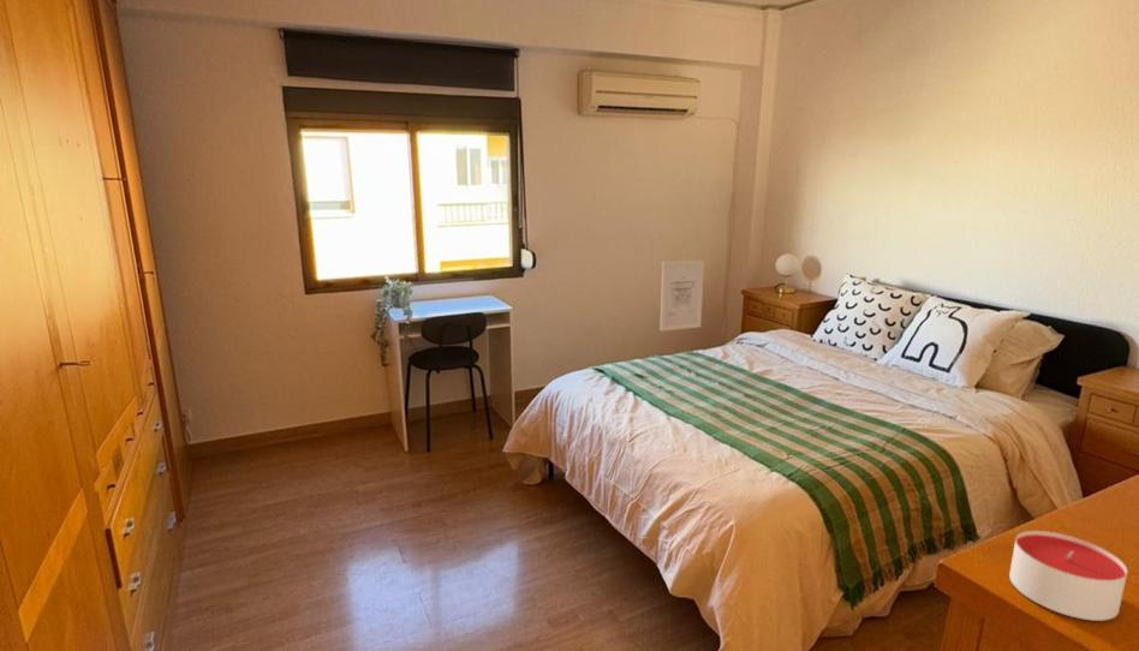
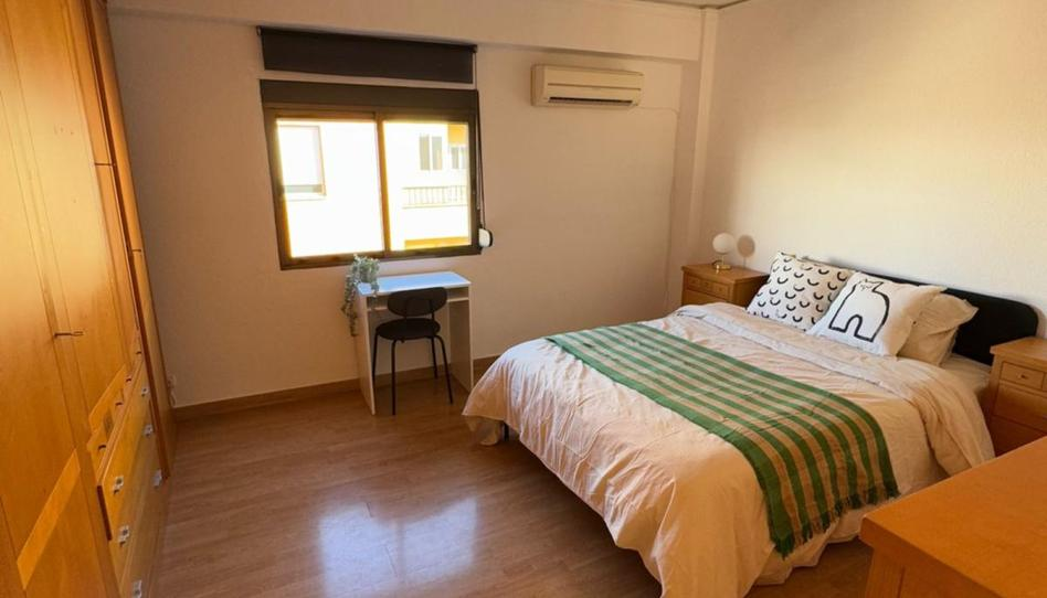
- candle [1008,530,1128,622]
- wall art [658,259,705,333]
